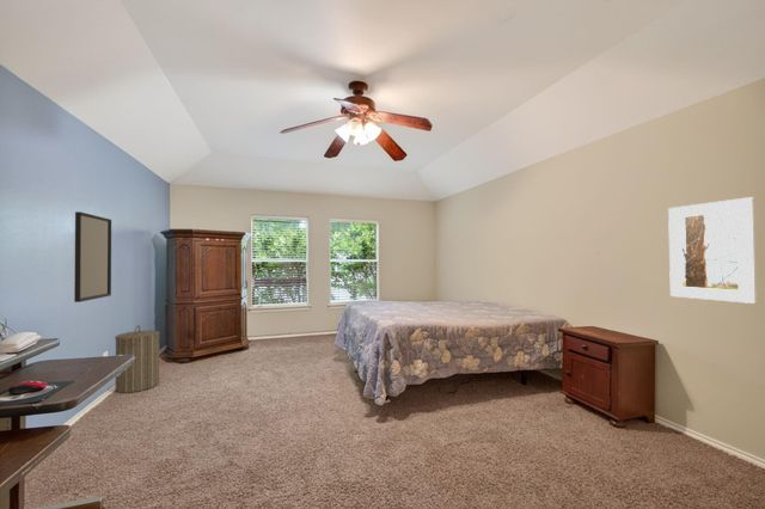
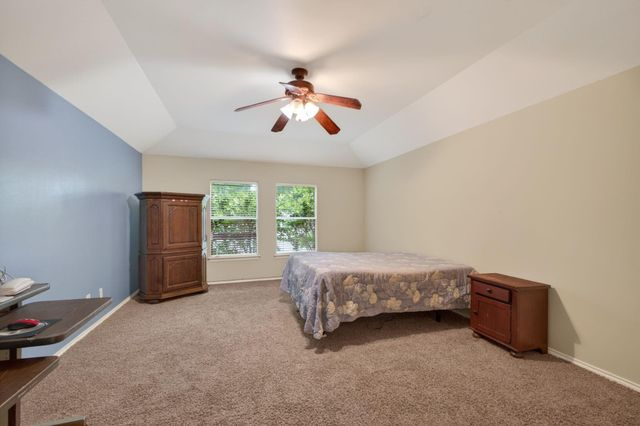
- home mirror [73,210,112,303]
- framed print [667,196,758,305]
- laundry hamper [114,325,161,394]
